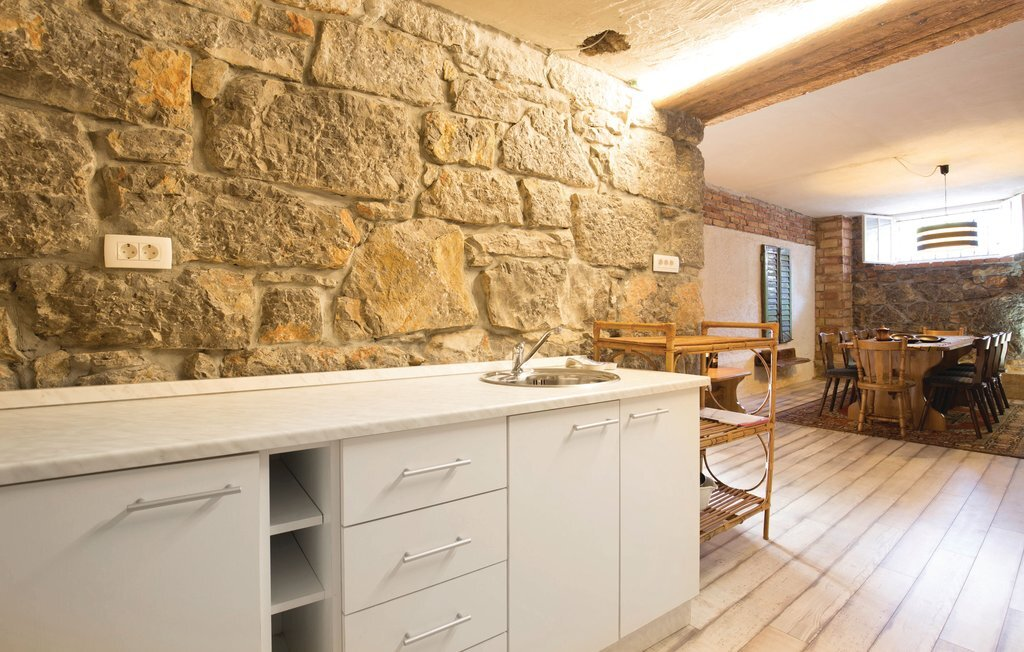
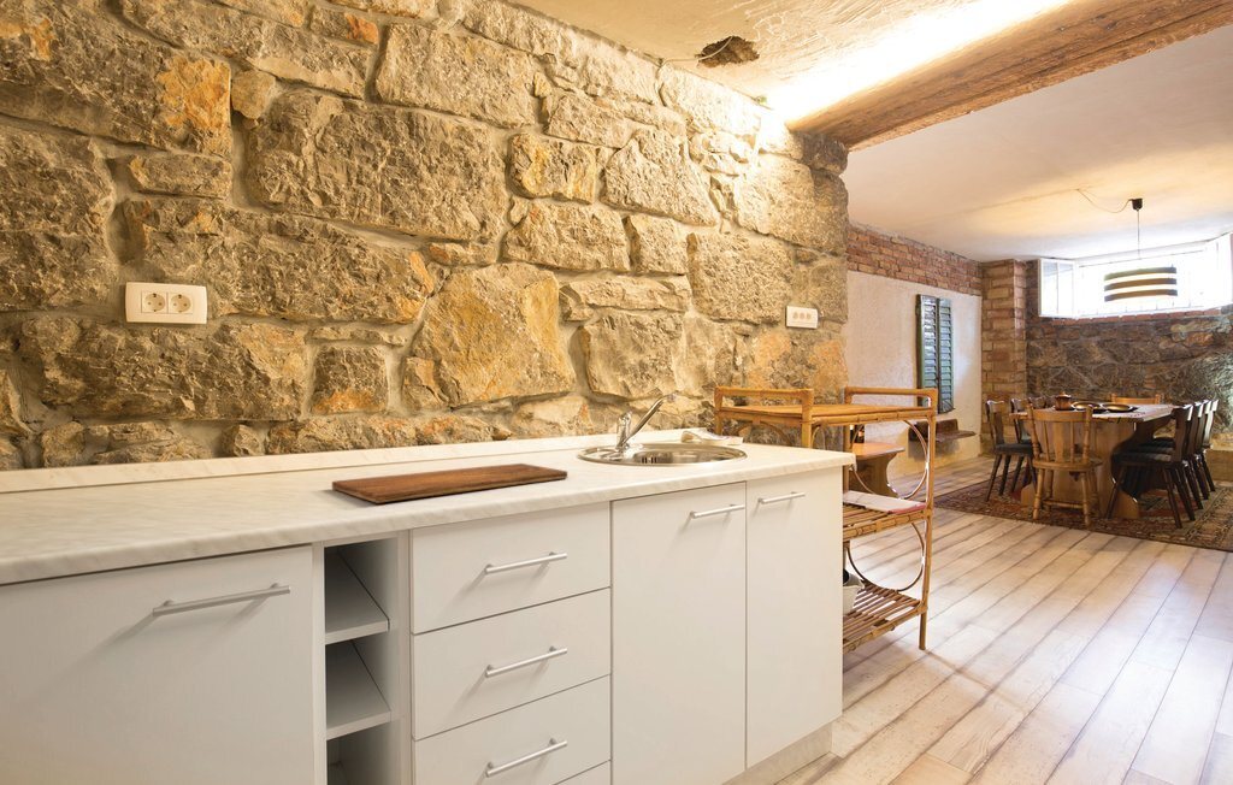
+ cutting board [331,462,568,504]
